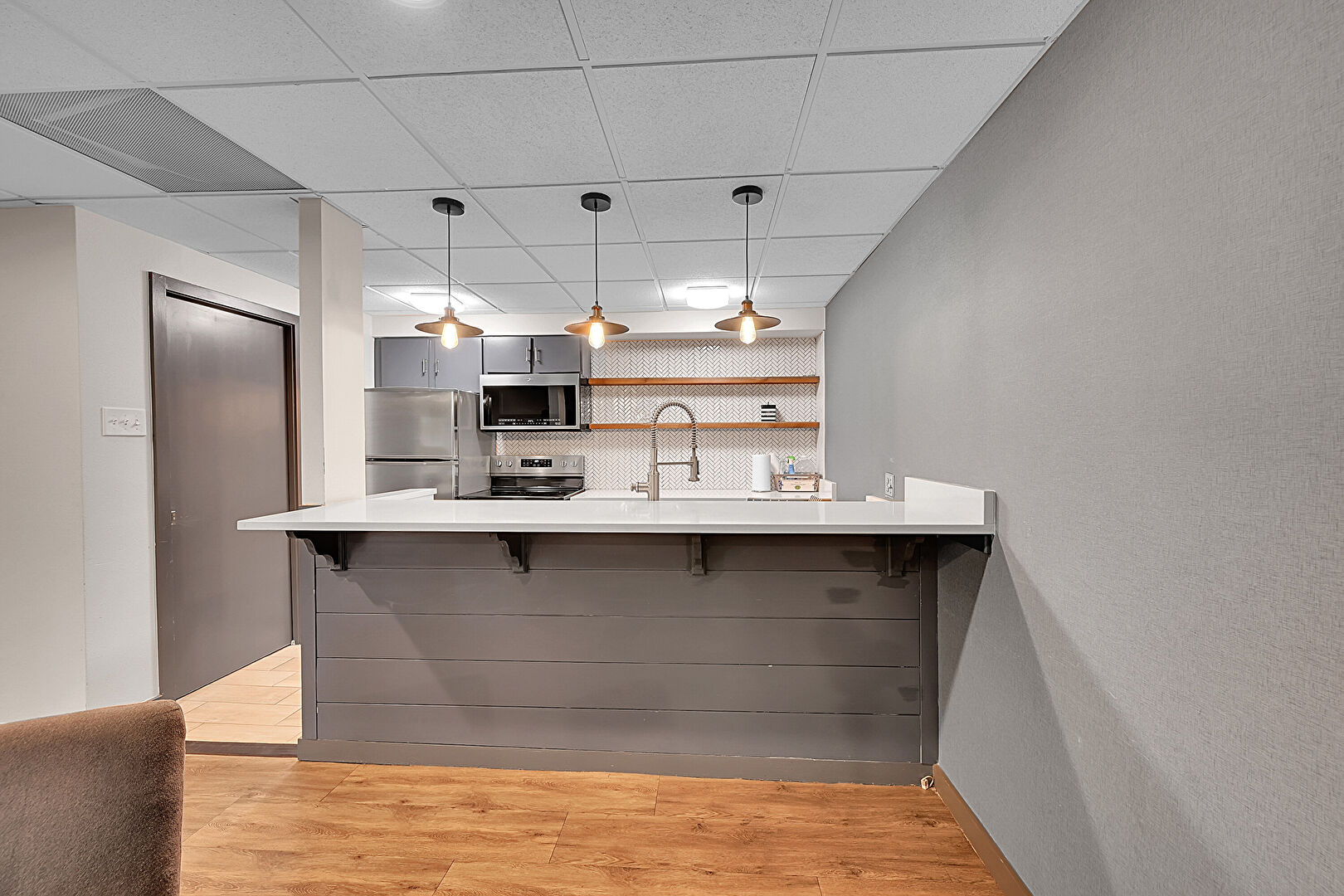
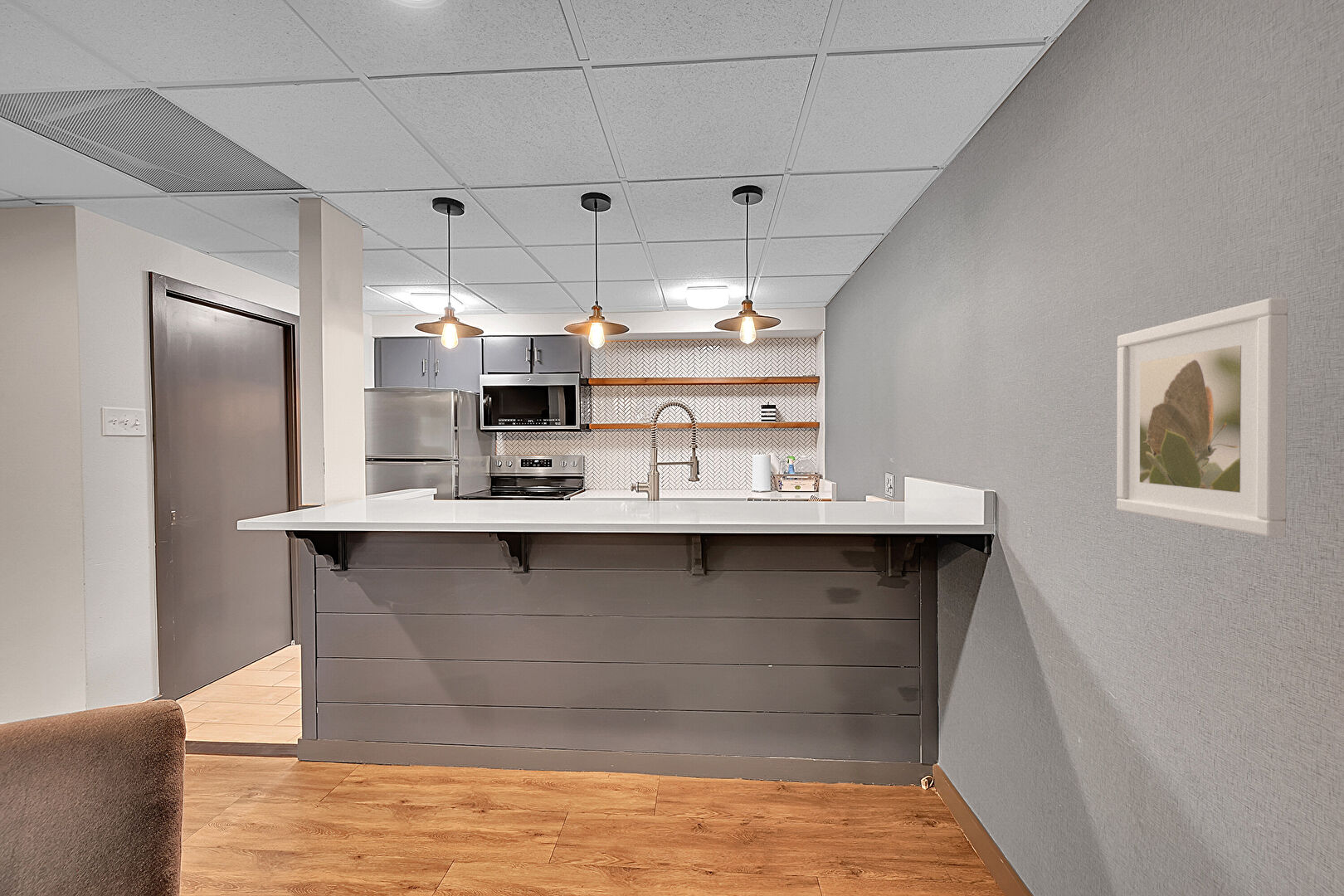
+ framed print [1116,297,1288,538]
